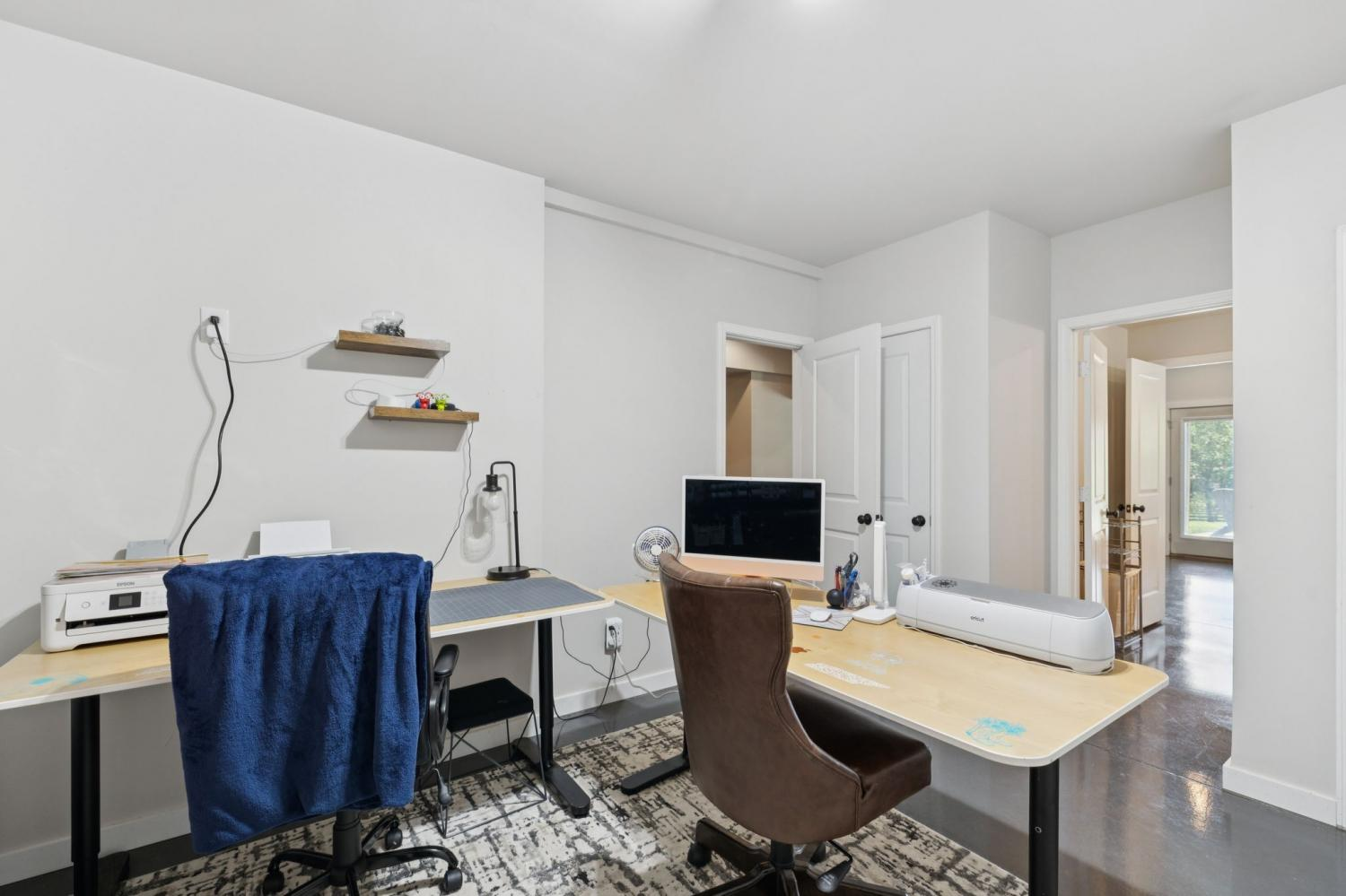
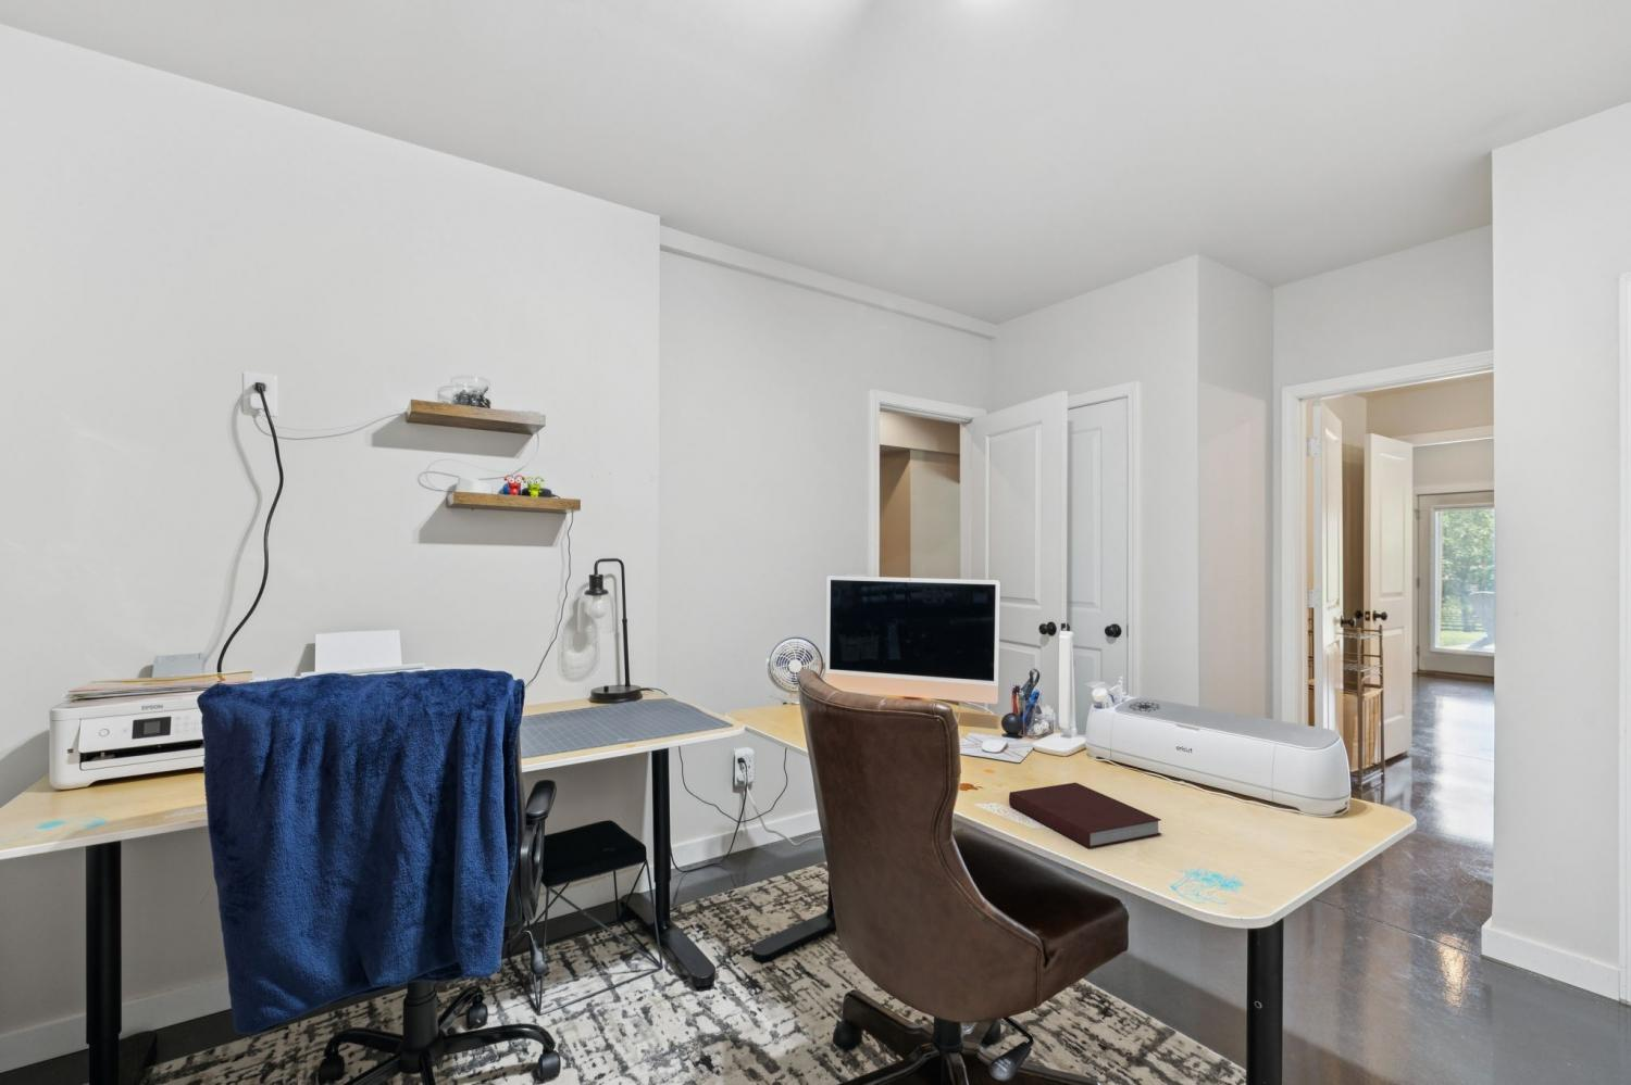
+ notebook [1008,782,1162,849]
